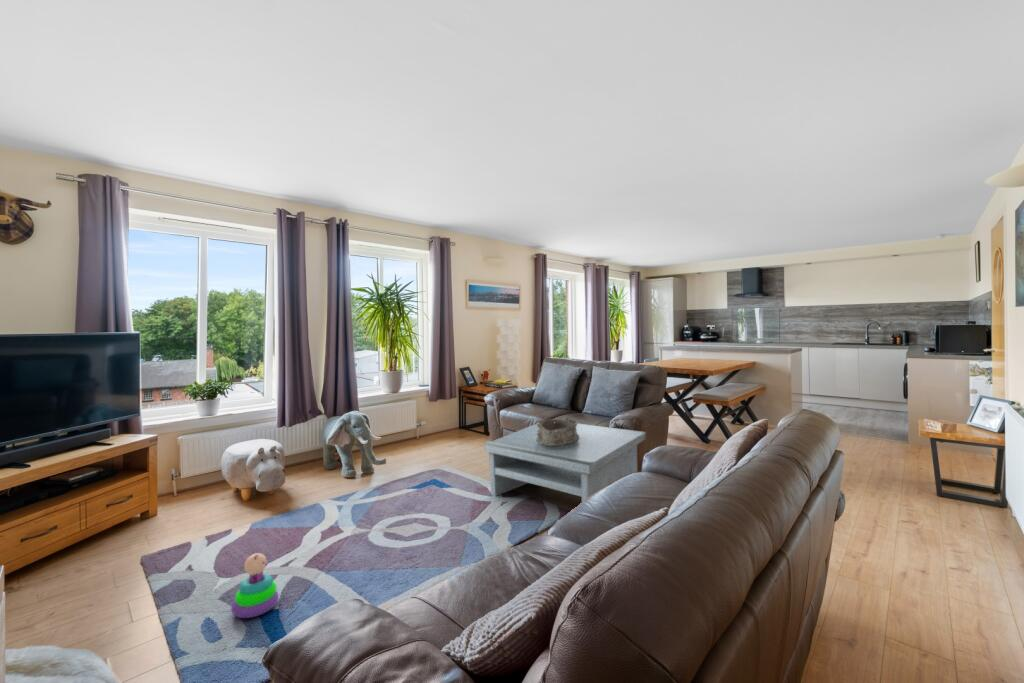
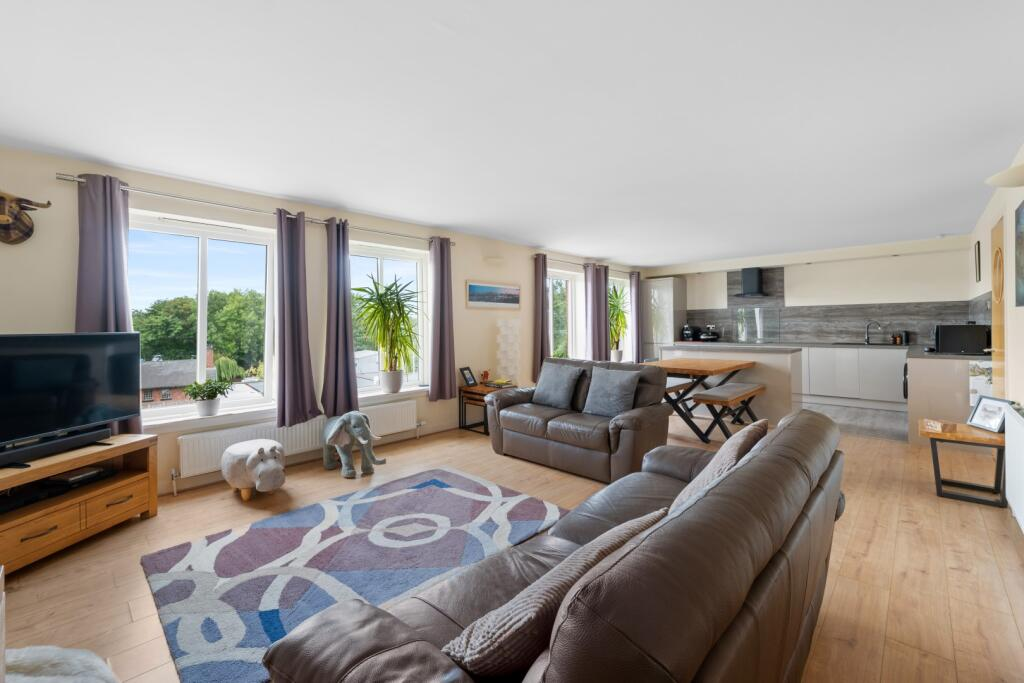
- coffee table [484,422,647,503]
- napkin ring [536,416,579,447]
- stacking toy [230,552,279,619]
